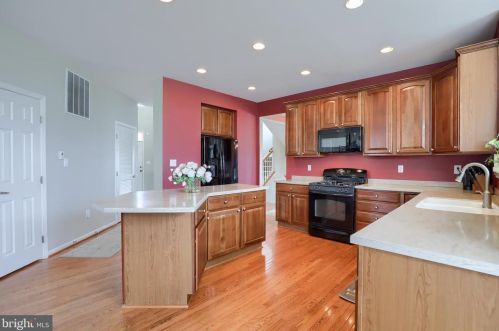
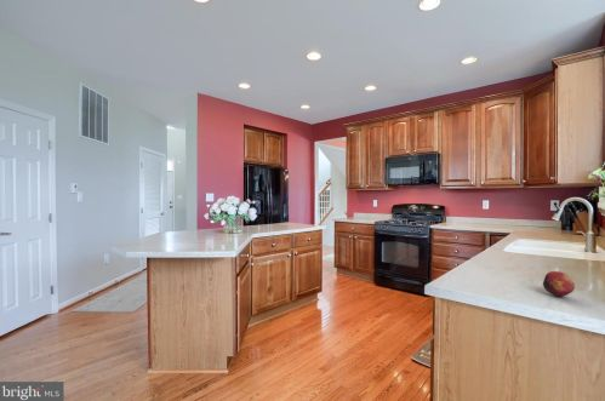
+ fruit [542,270,576,298]
